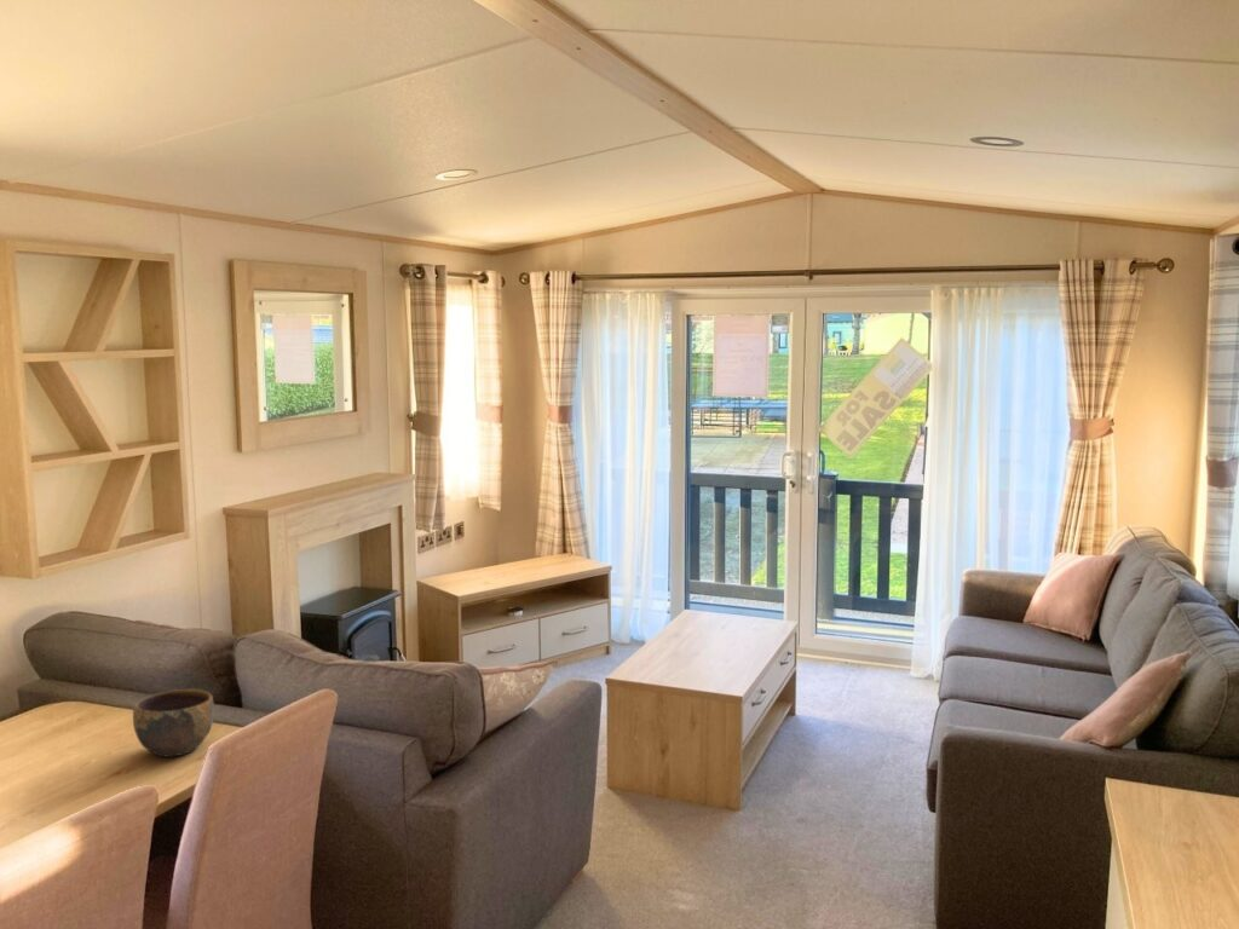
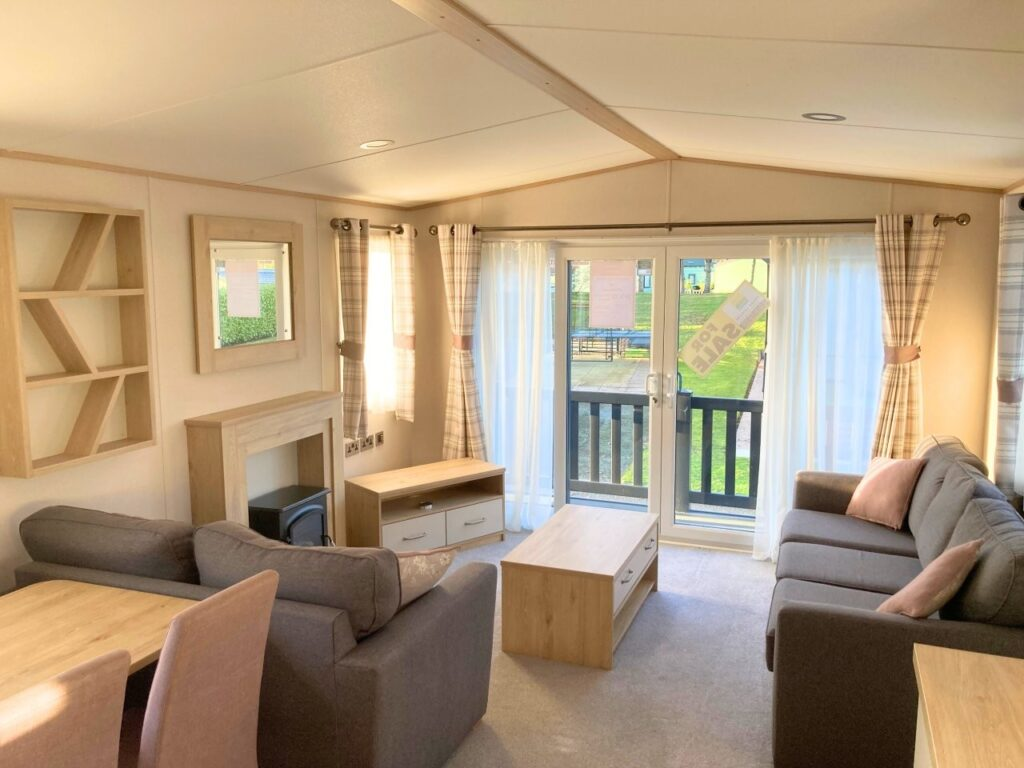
- bowl [132,688,215,758]
